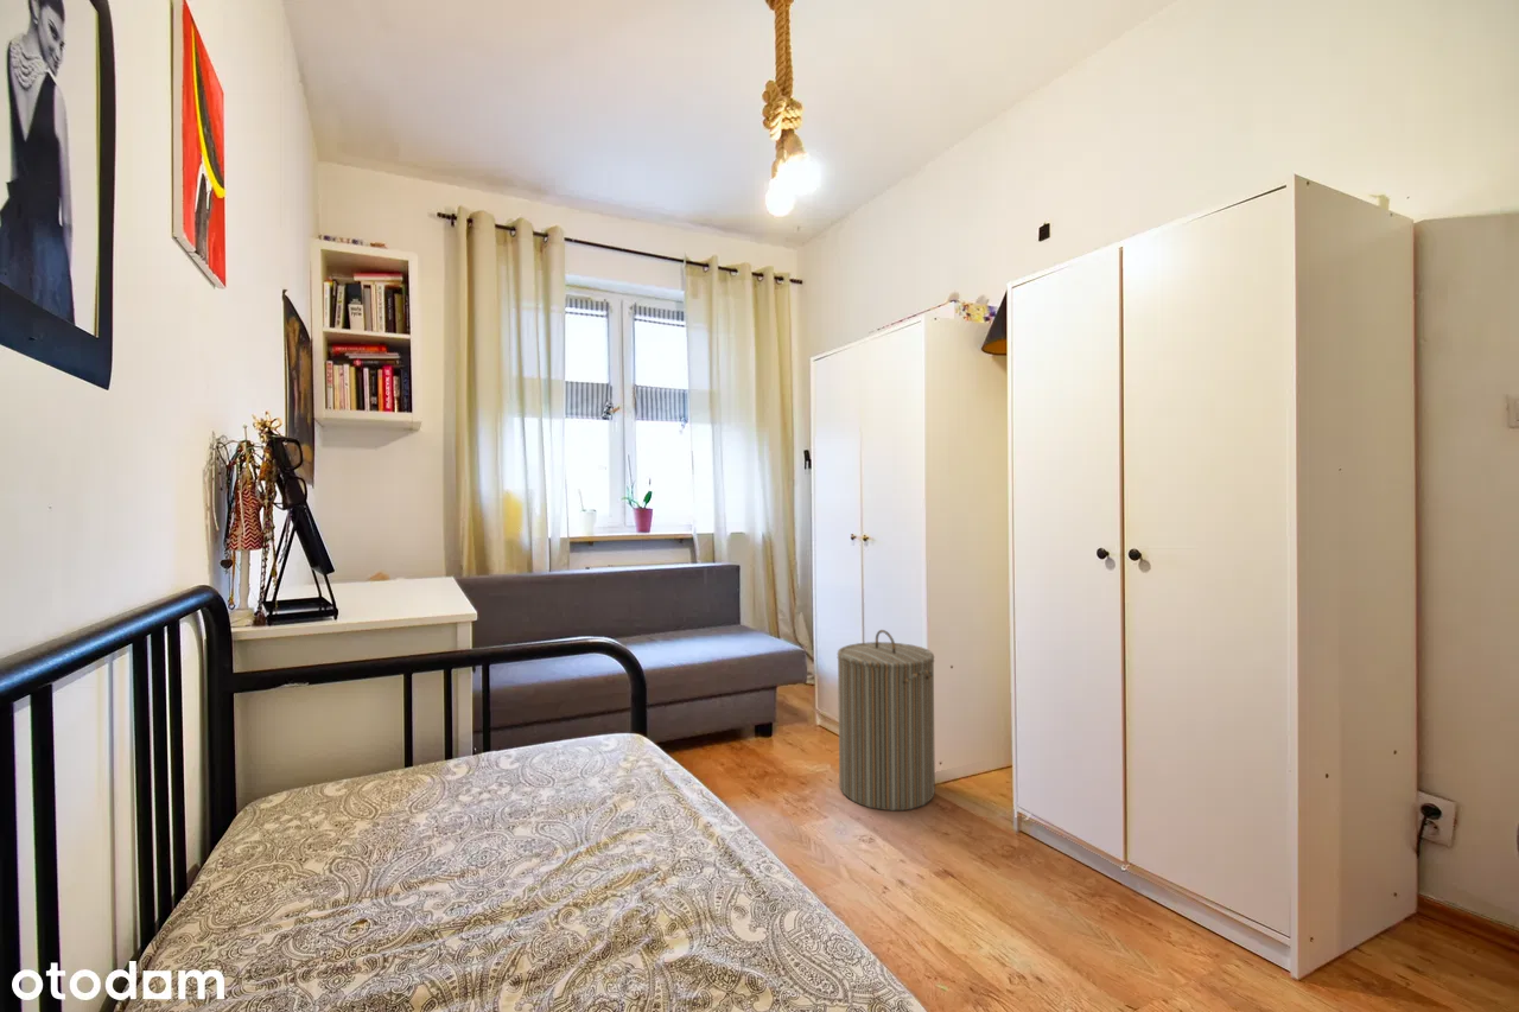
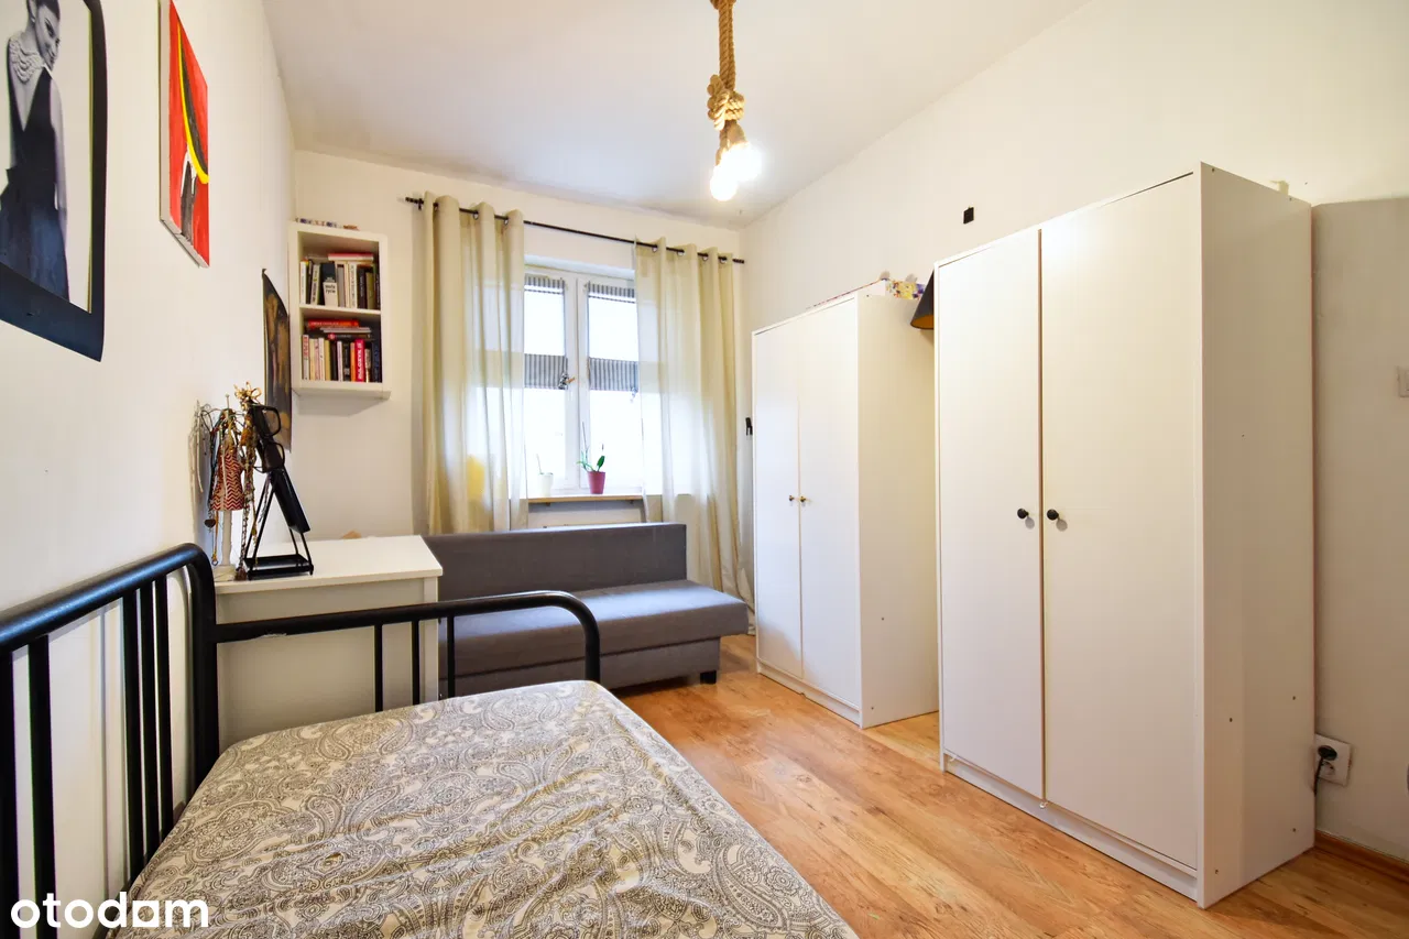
- laundry hamper [837,629,936,811]
